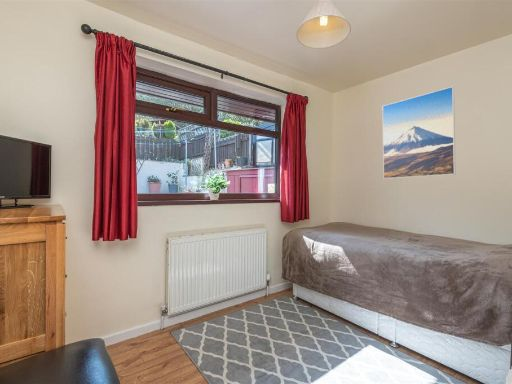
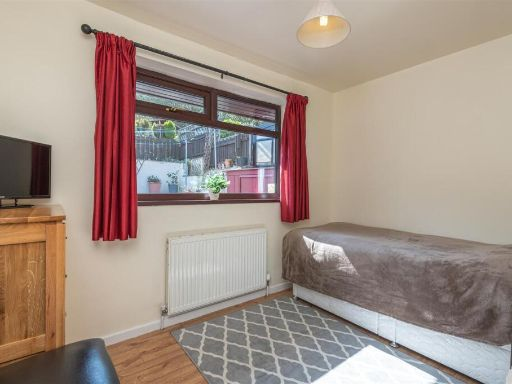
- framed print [382,86,456,180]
